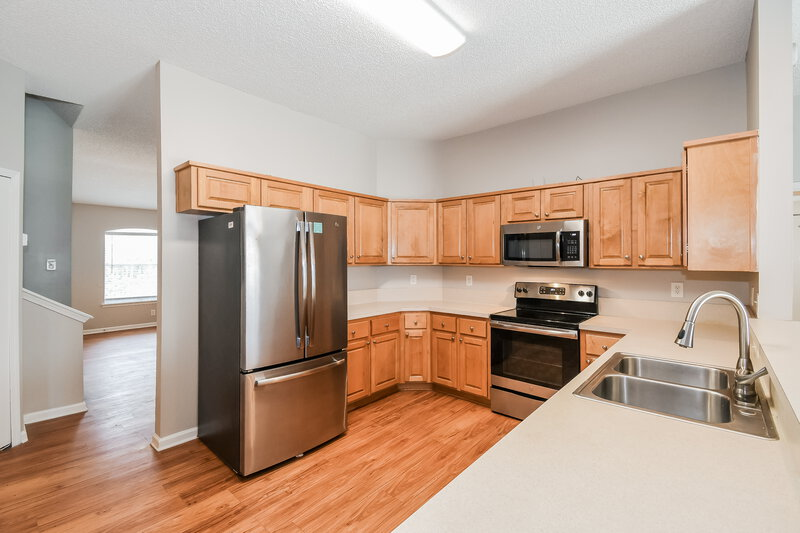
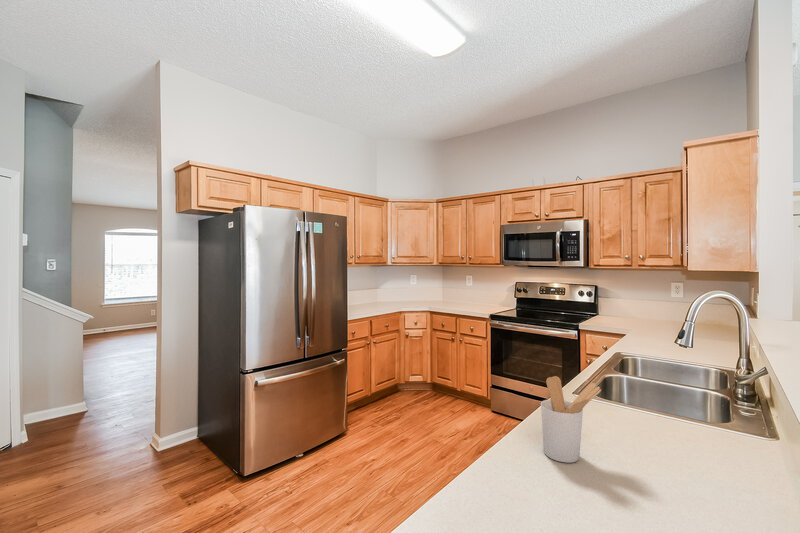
+ utensil holder [540,375,602,464]
